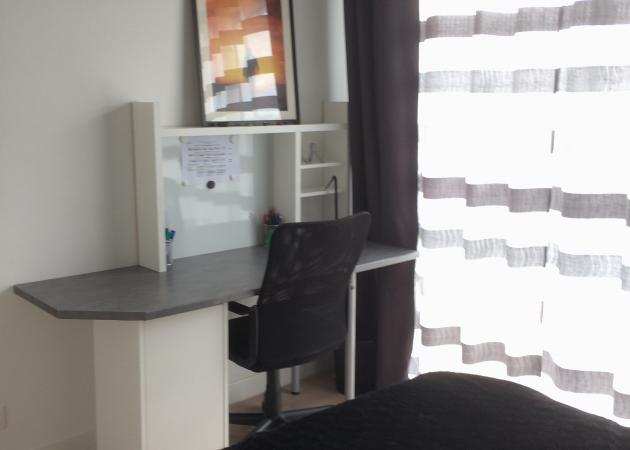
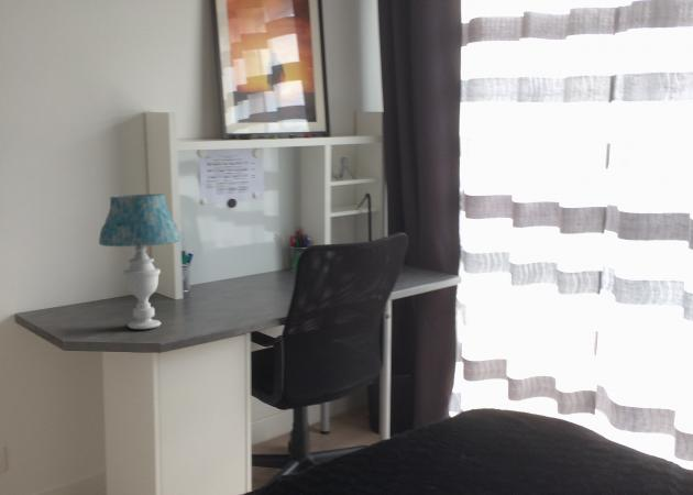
+ table lamp [98,194,182,330]
